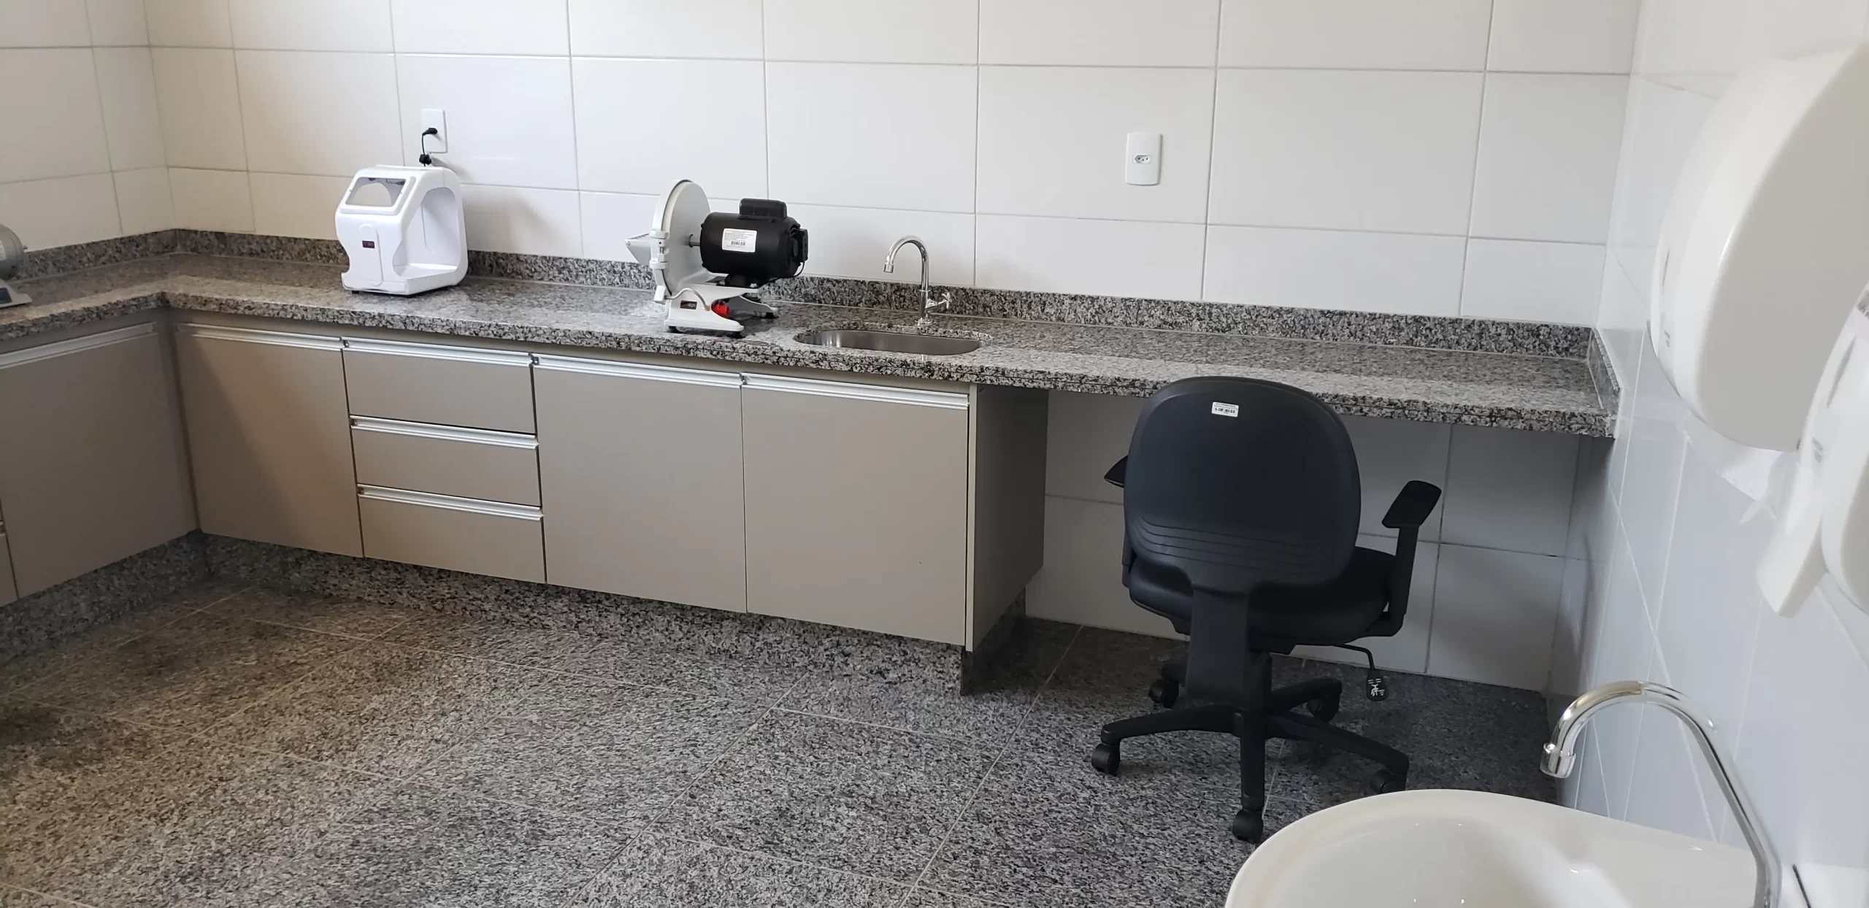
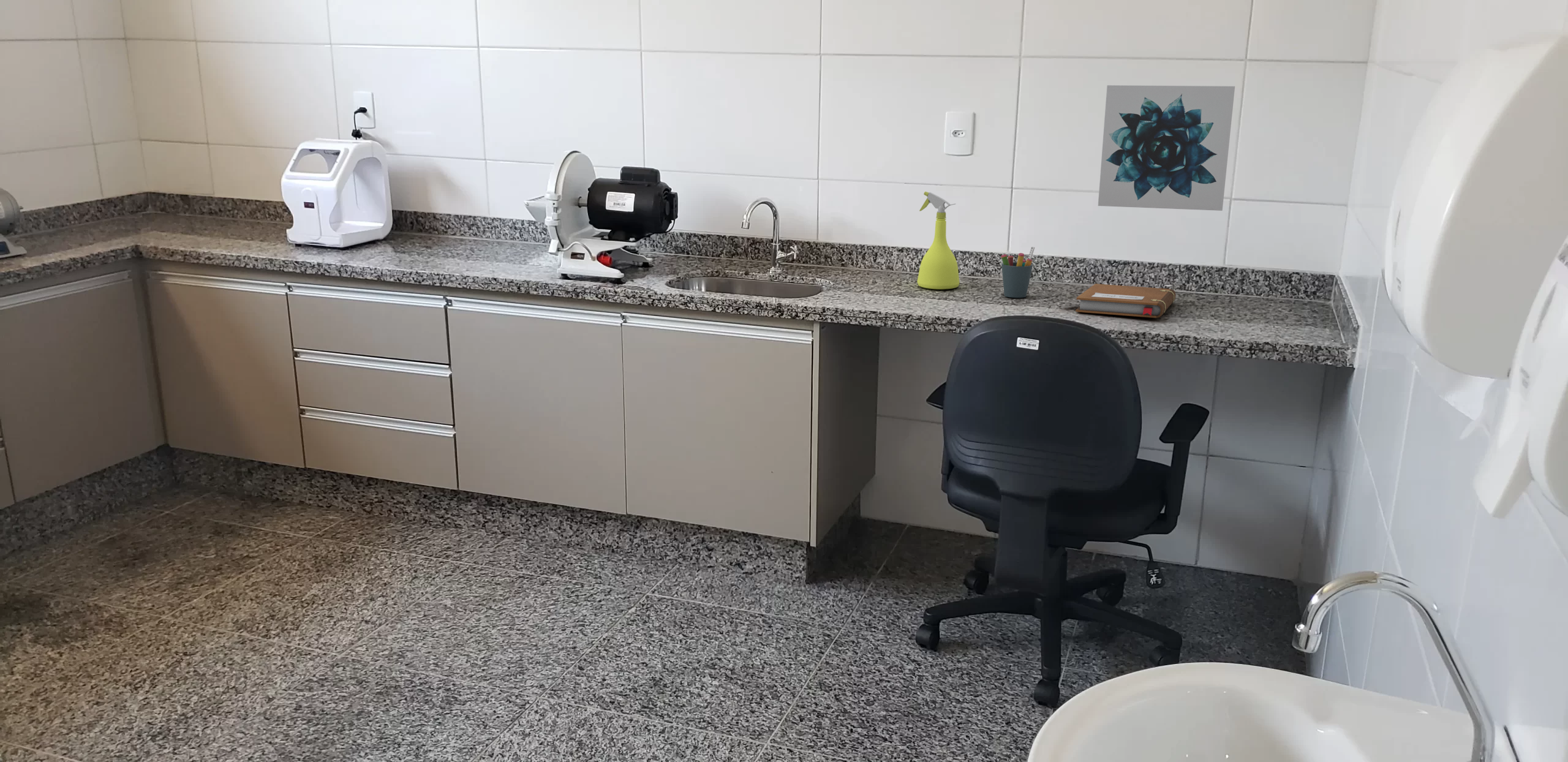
+ notebook [1075,283,1176,319]
+ spray bottle [917,191,960,290]
+ wall art [1098,85,1235,211]
+ pen holder [1001,246,1035,298]
